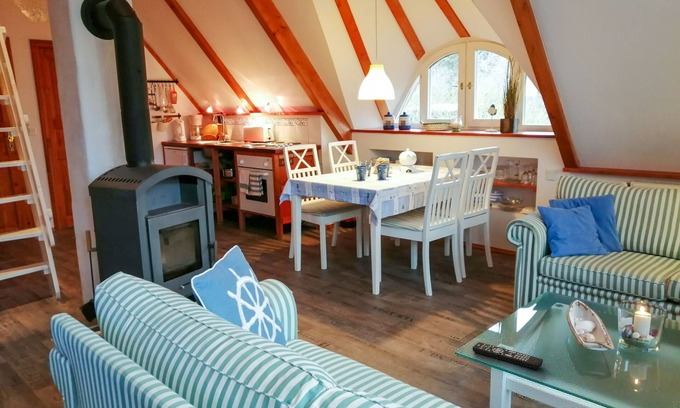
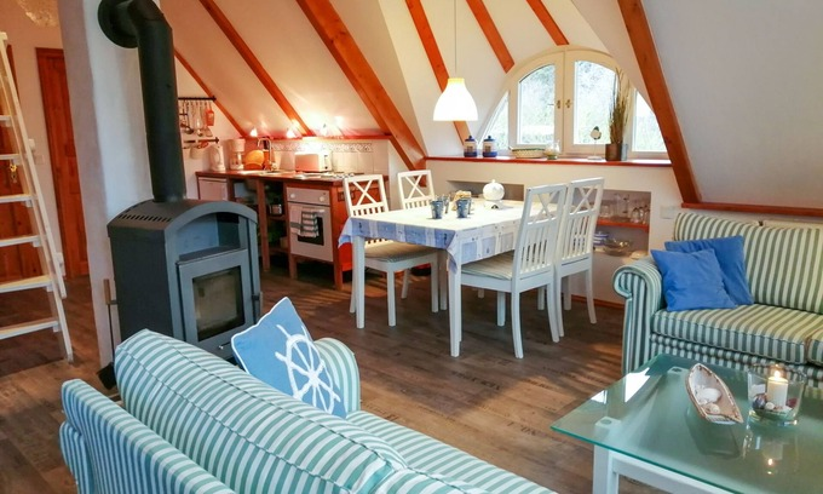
- remote control [471,341,544,370]
